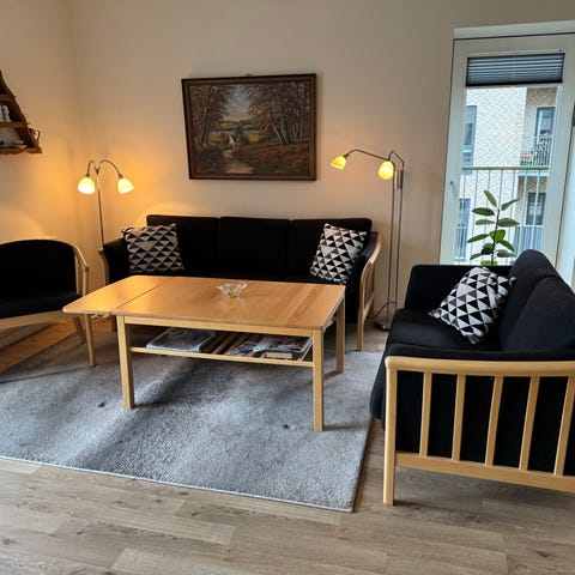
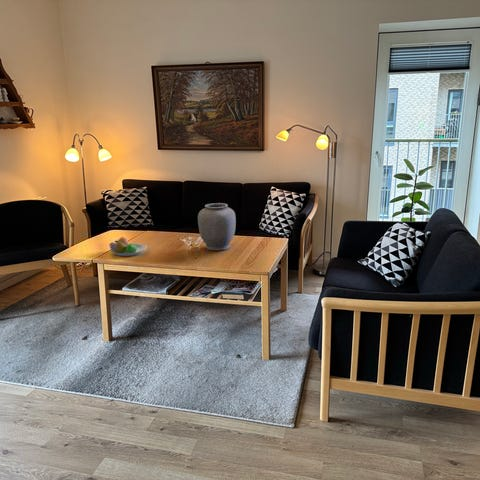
+ vase [197,202,237,252]
+ fruit bowl [108,236,148,257]
